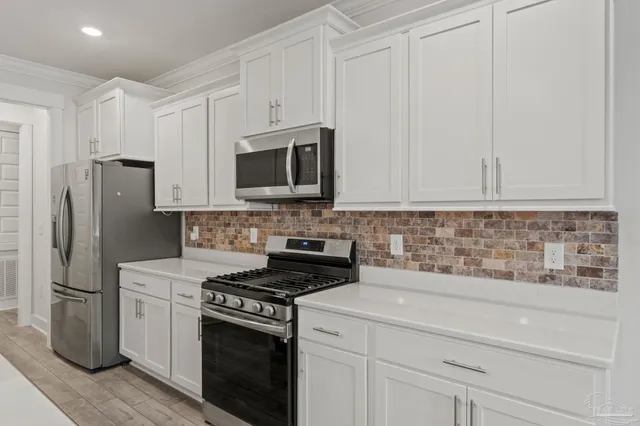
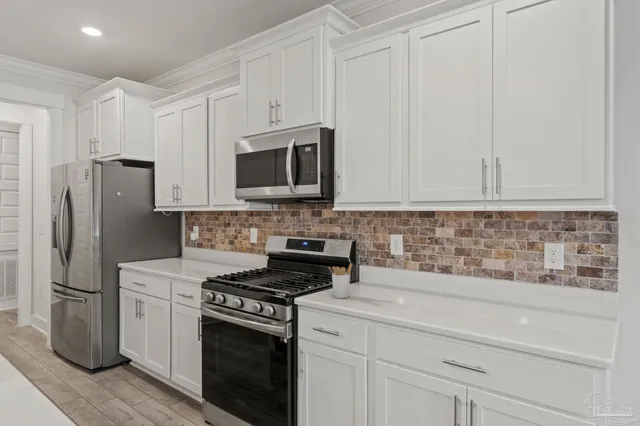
+ utensil holder [327,262,353,299]
